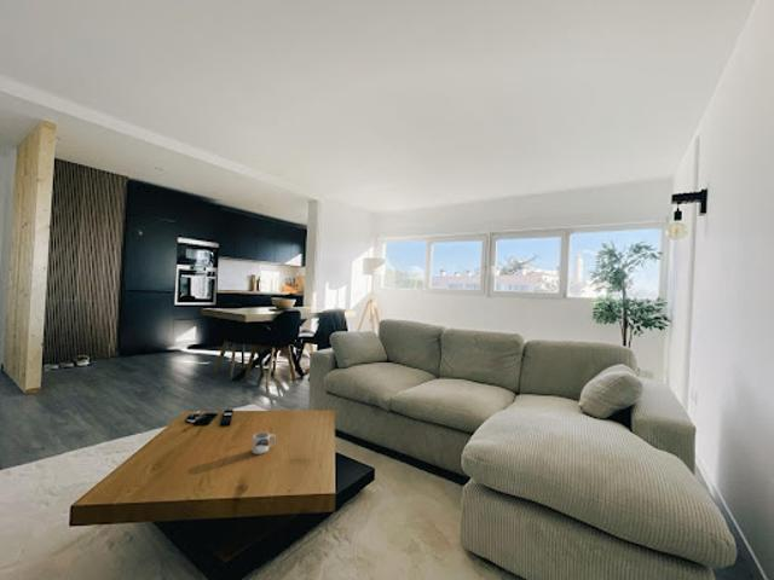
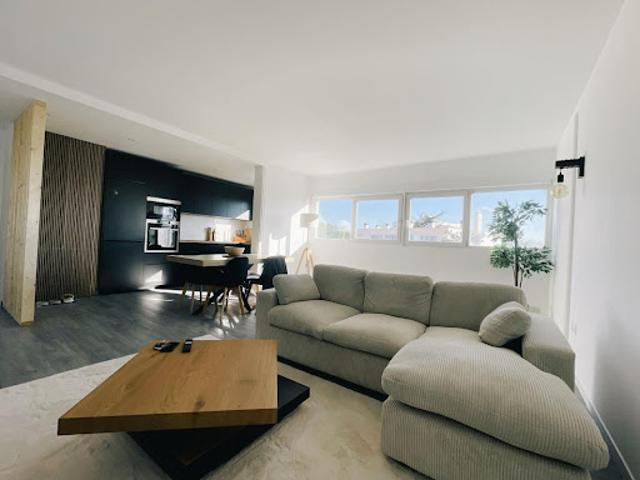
- mug [252,431,277,456]
